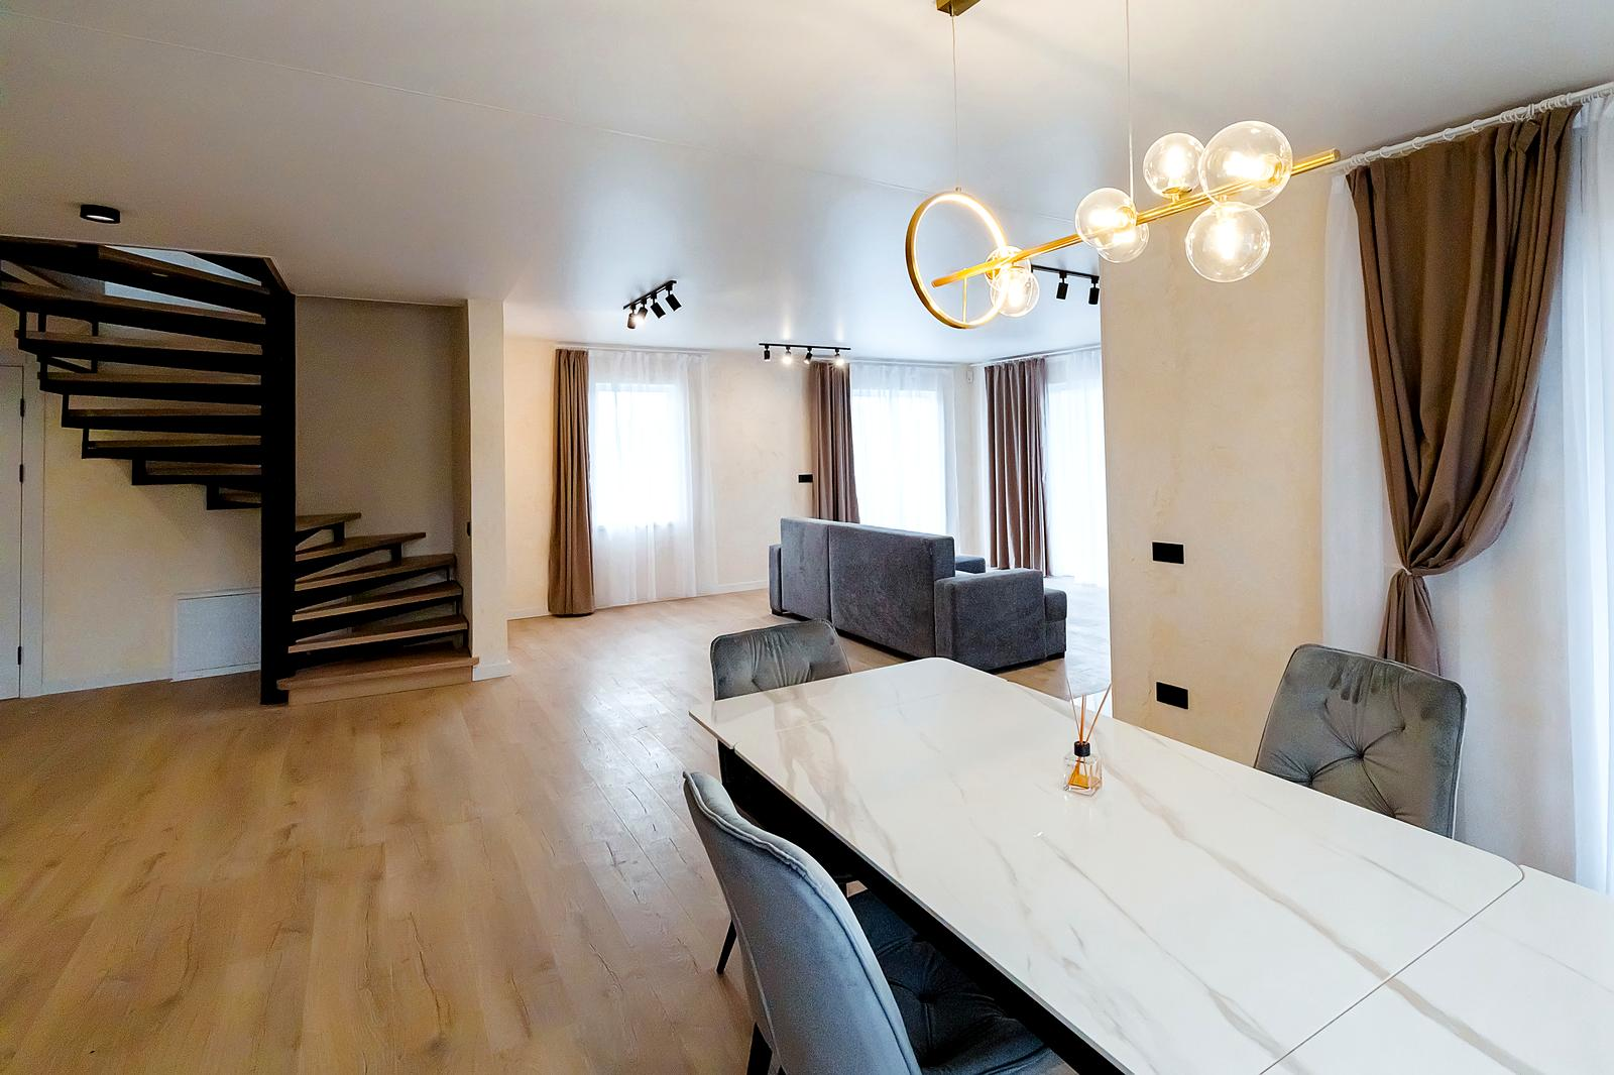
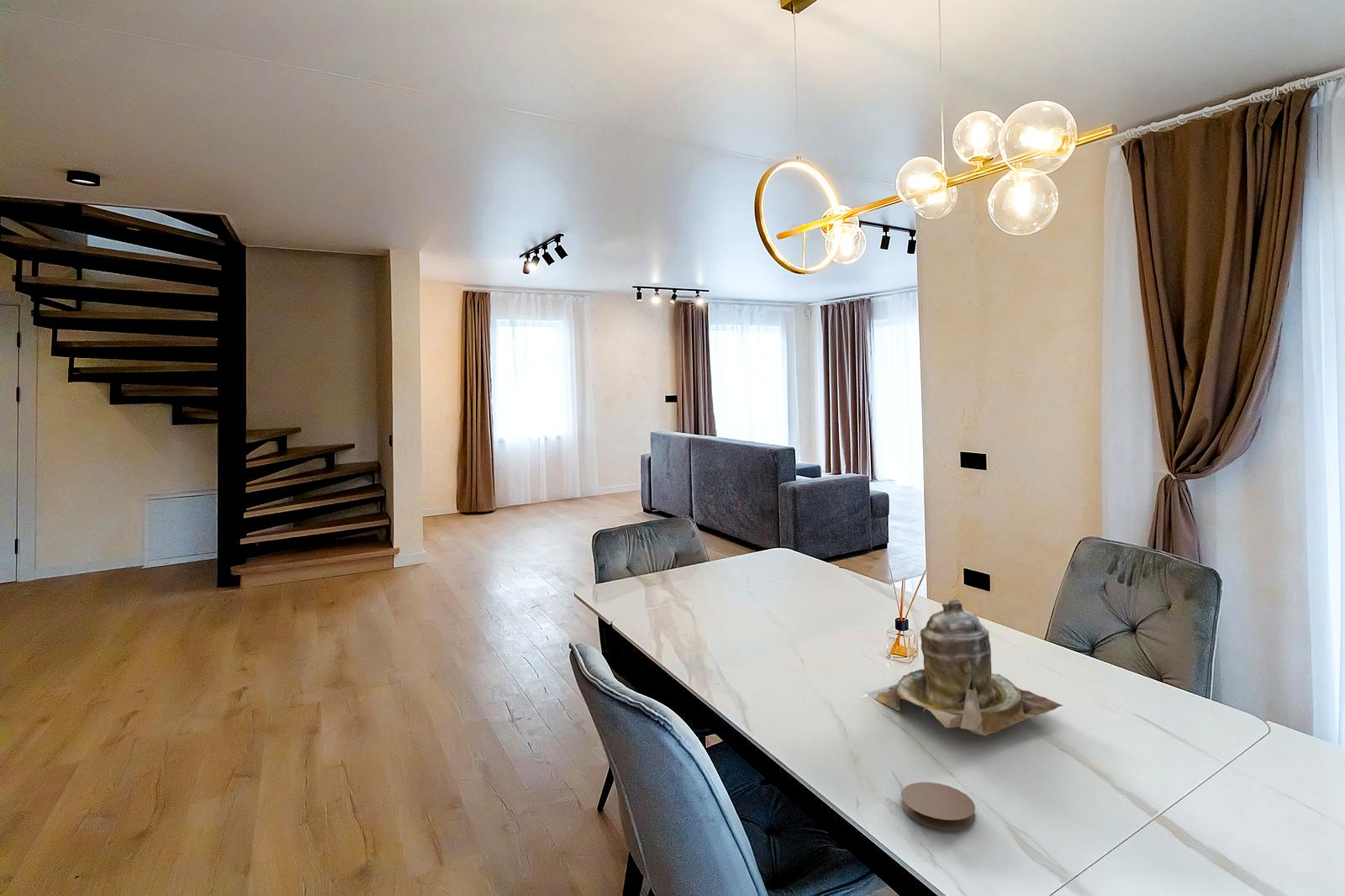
+ coaster [900,782,976,830]
+ teapot [874,597,1064,736]
